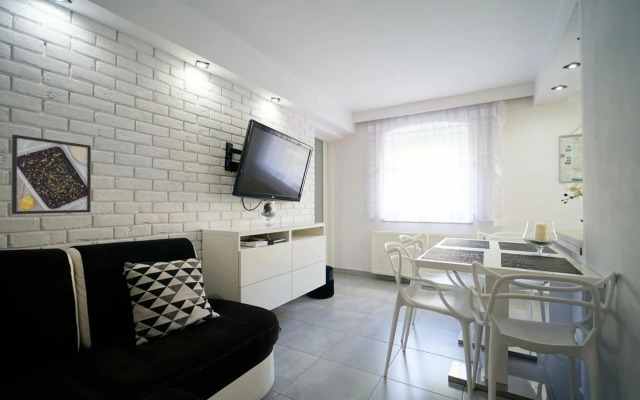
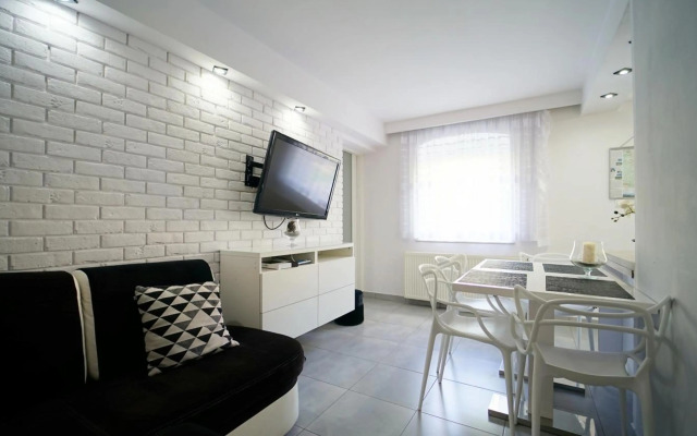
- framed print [10,134,92,215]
